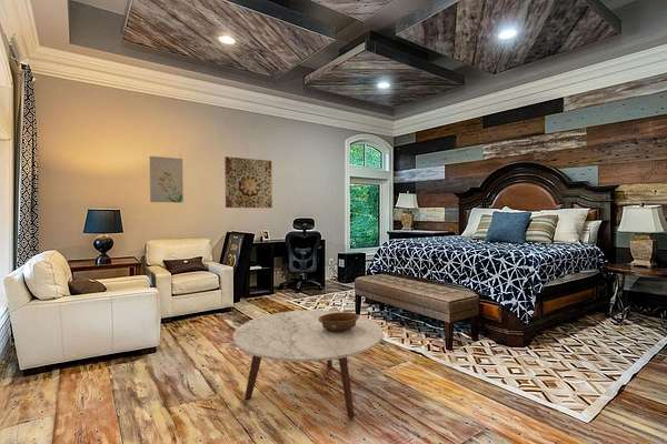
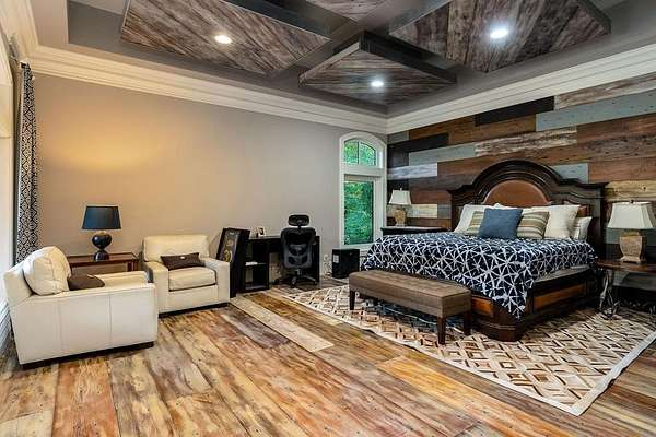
- coffee table [232,309,385,420]
- decorative bowl [318,311,359,332]
- wall art [149,155,185,203]
- wall art [223,155,273,209]
